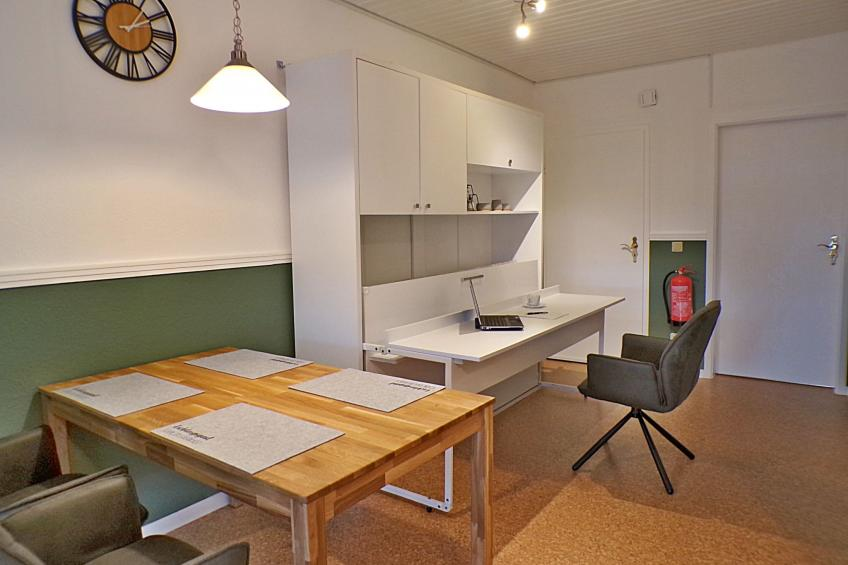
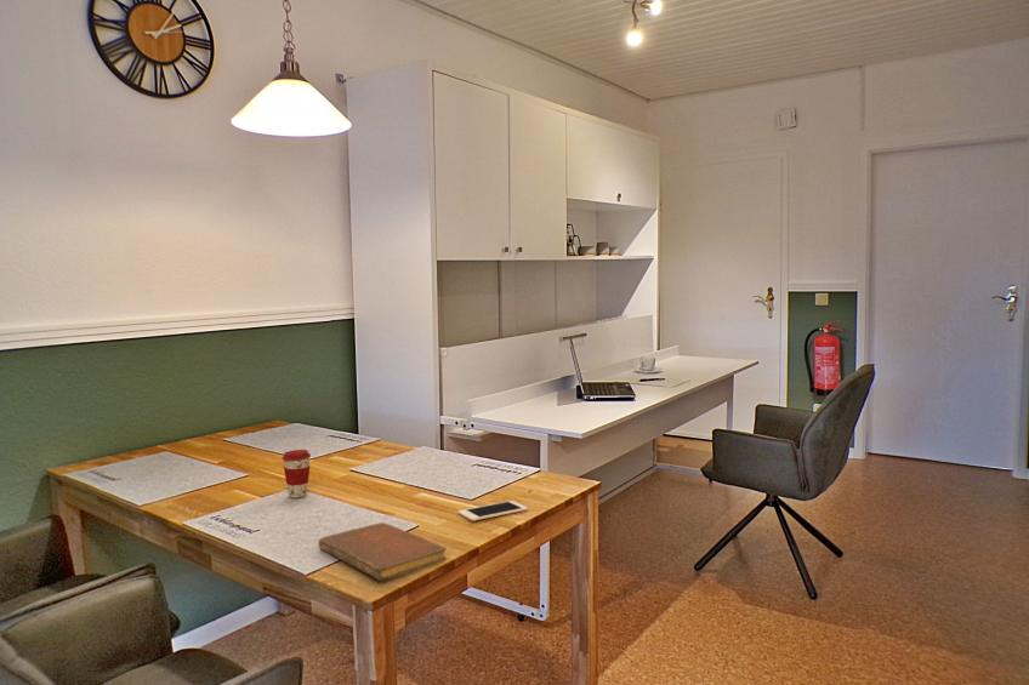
+ notebook [317,521,448,582]
+ cell phone [457,500,529,523]
+ coffee cup [282,449,312,498]
